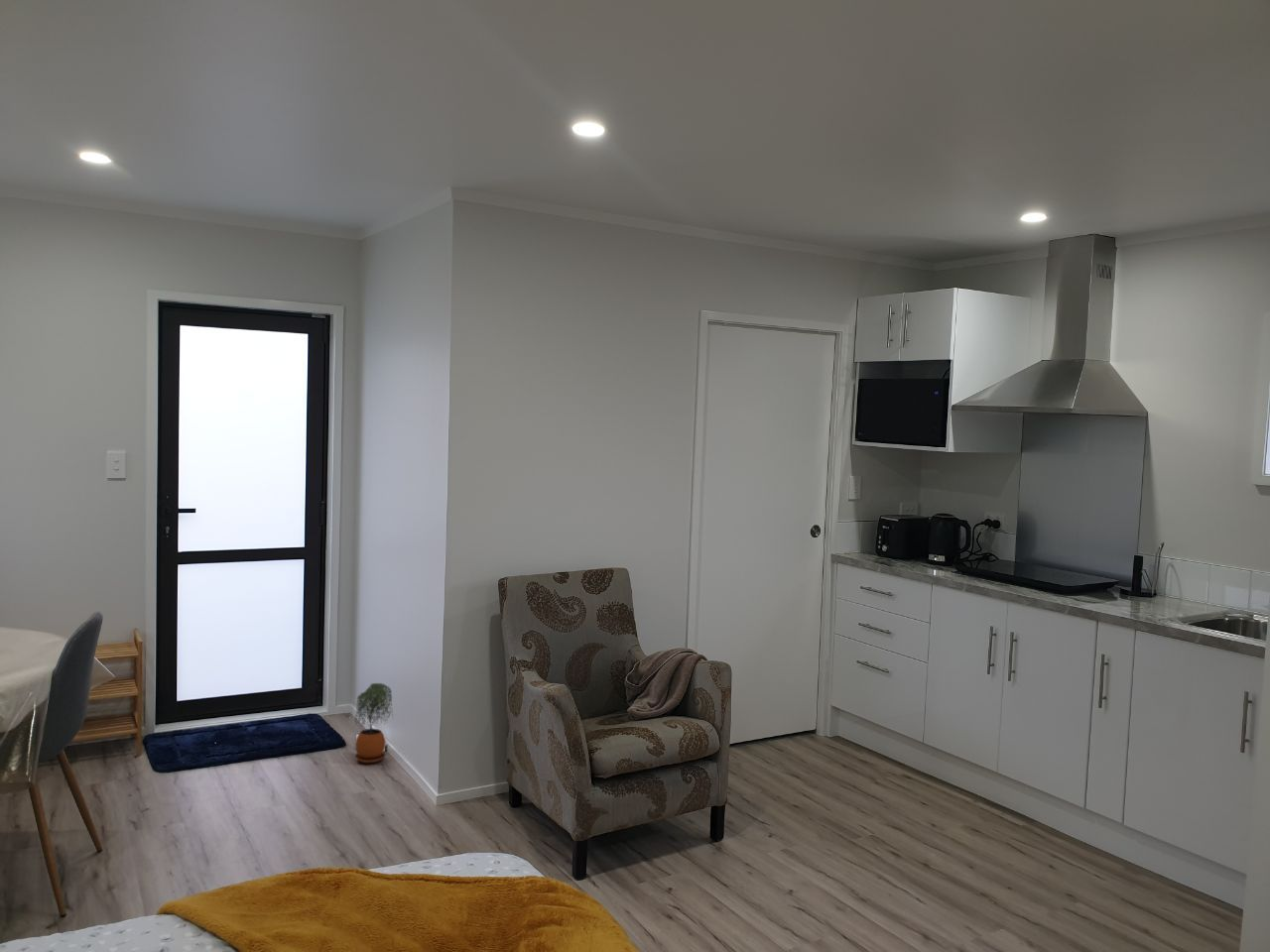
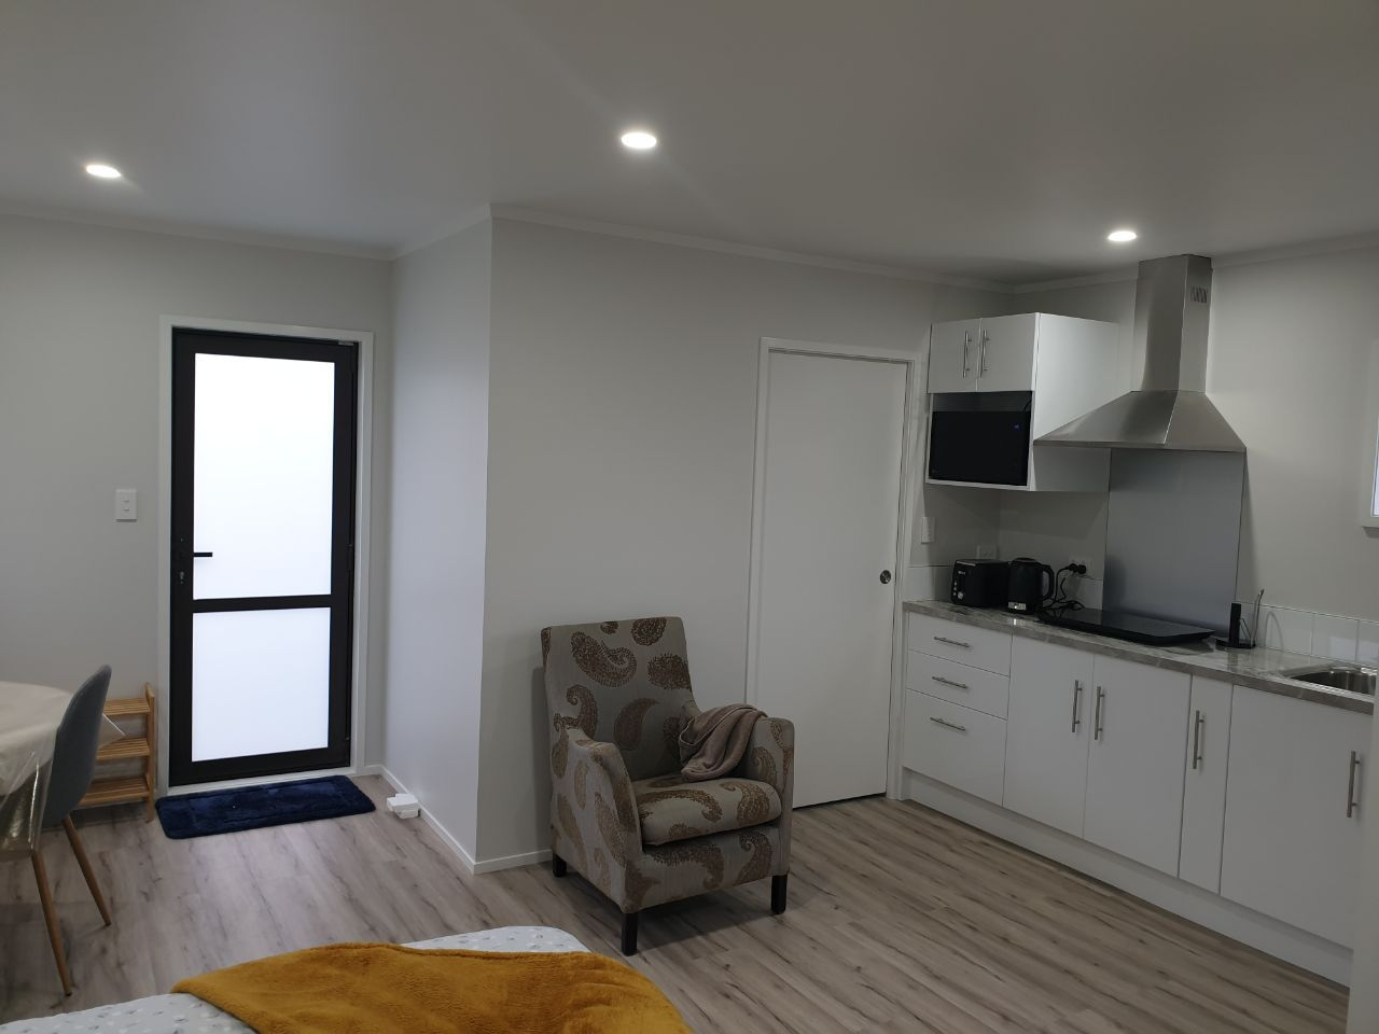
- potted plant [353,682,394,764]
